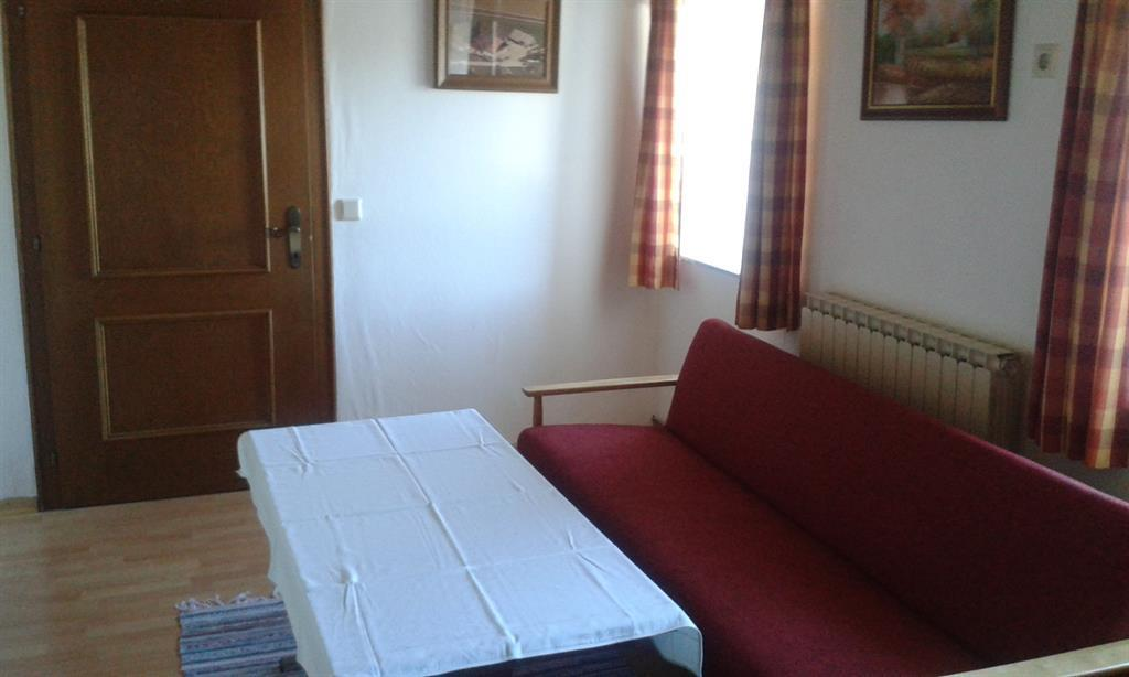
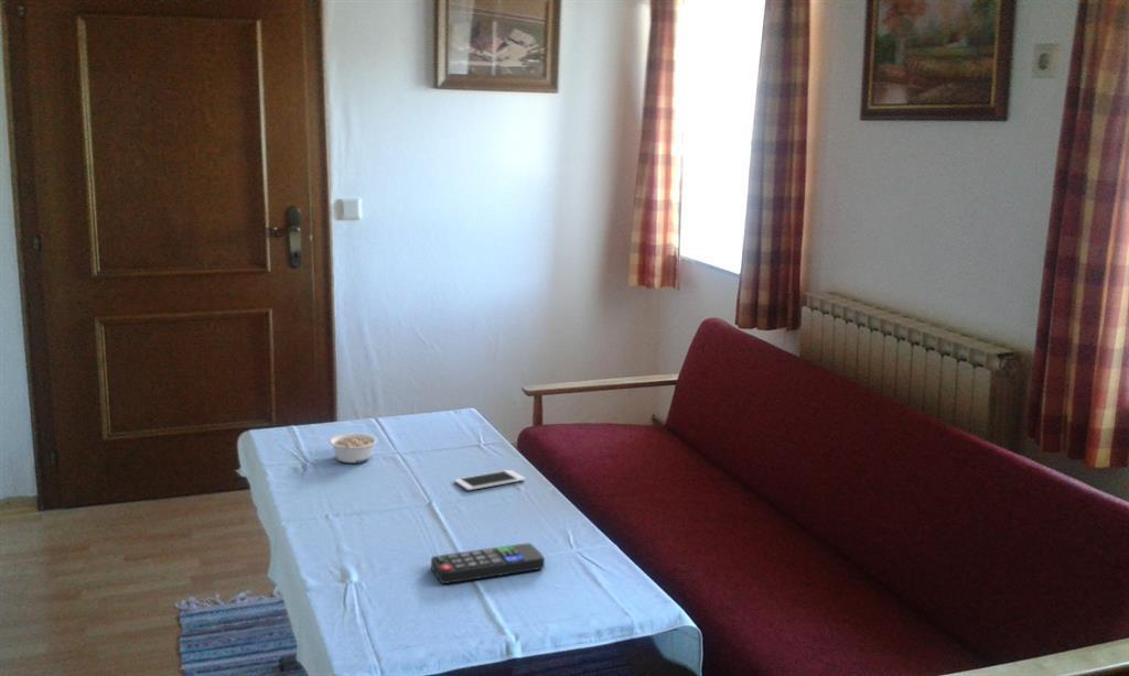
+ cell phone [453,469,526,491]
+ remote control [430,542,546,585]
+ legume [327,432,379,464]
